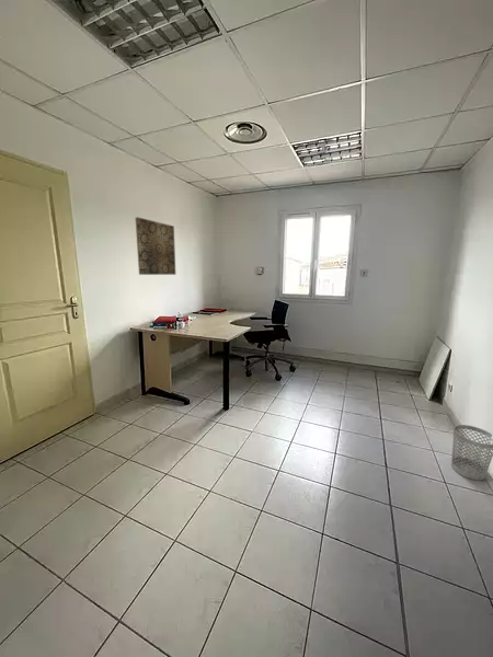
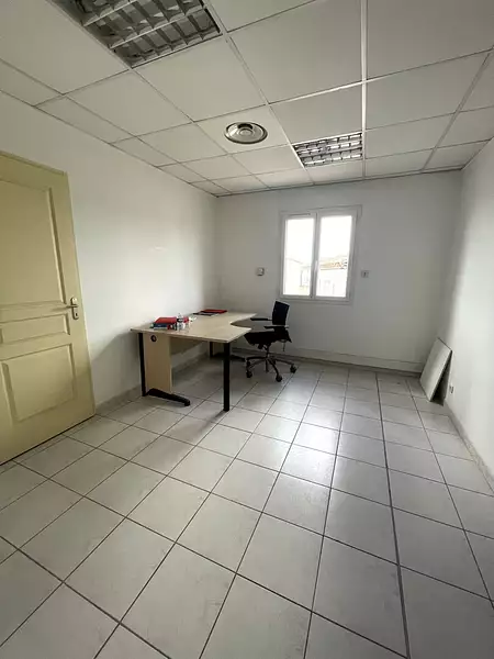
- wastebasket [450,424,493,482]
- wall art [135,216,176,276]
